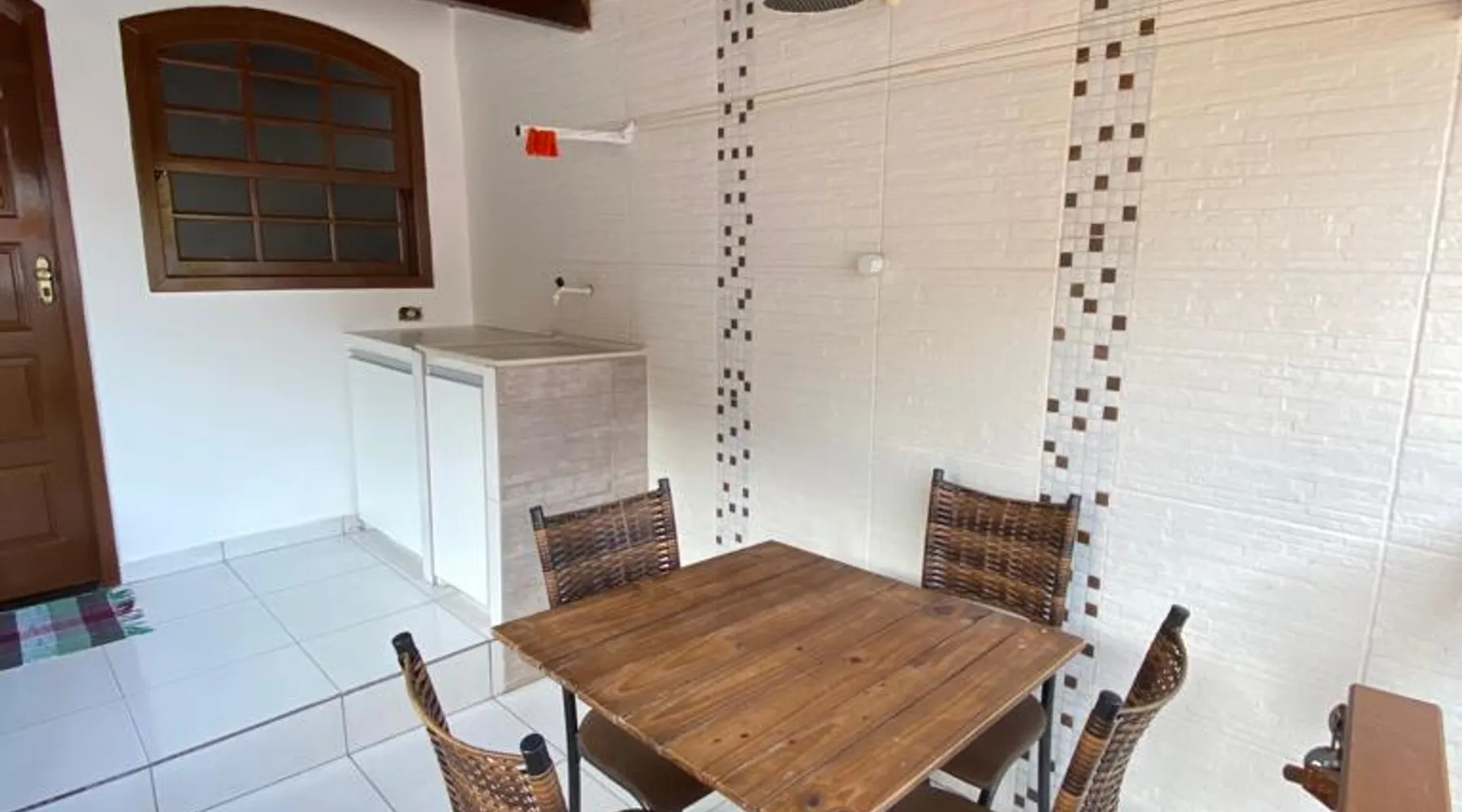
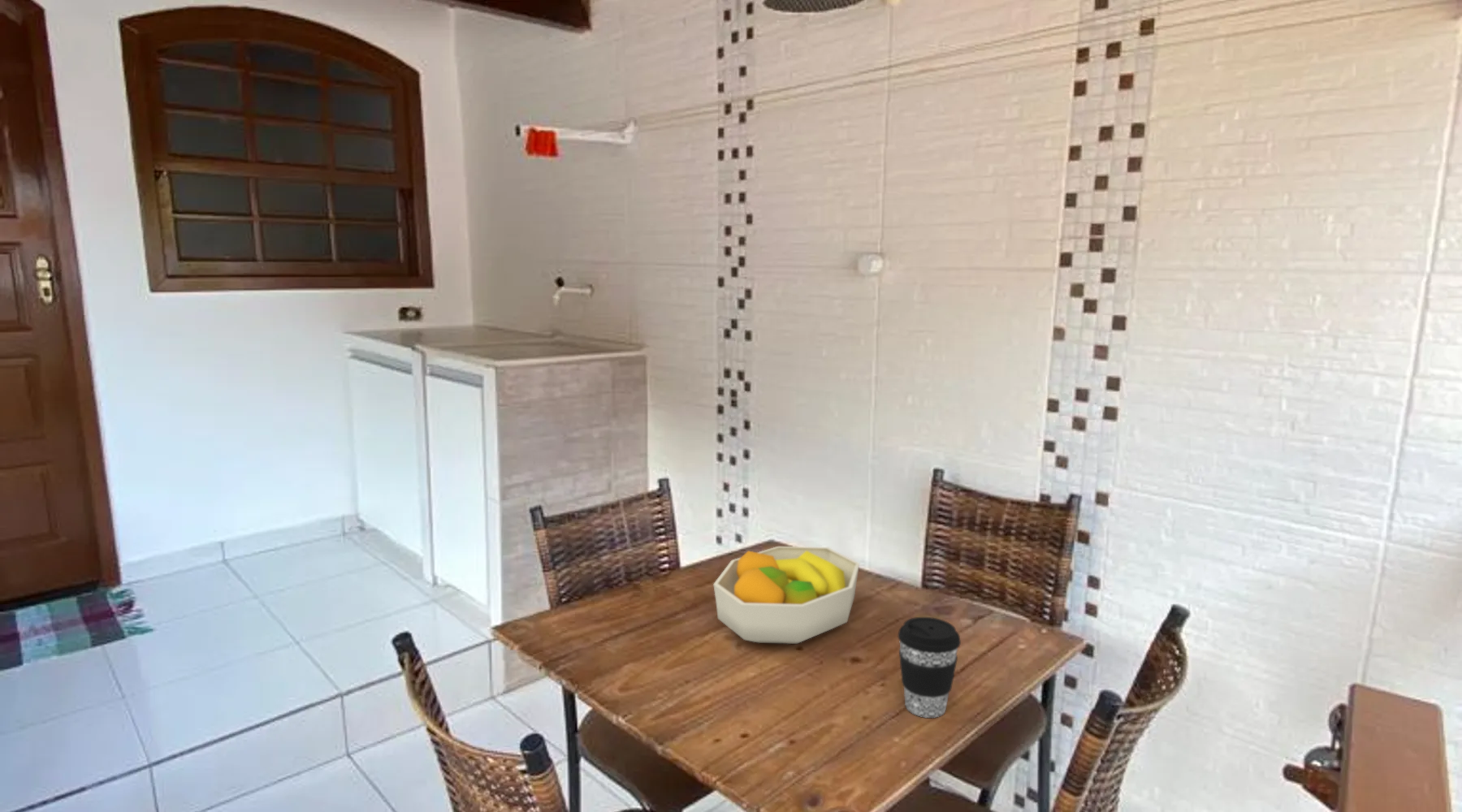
+ coffee cup [897,616,962,719]
+ fruit bowl [712,546,860,645]
